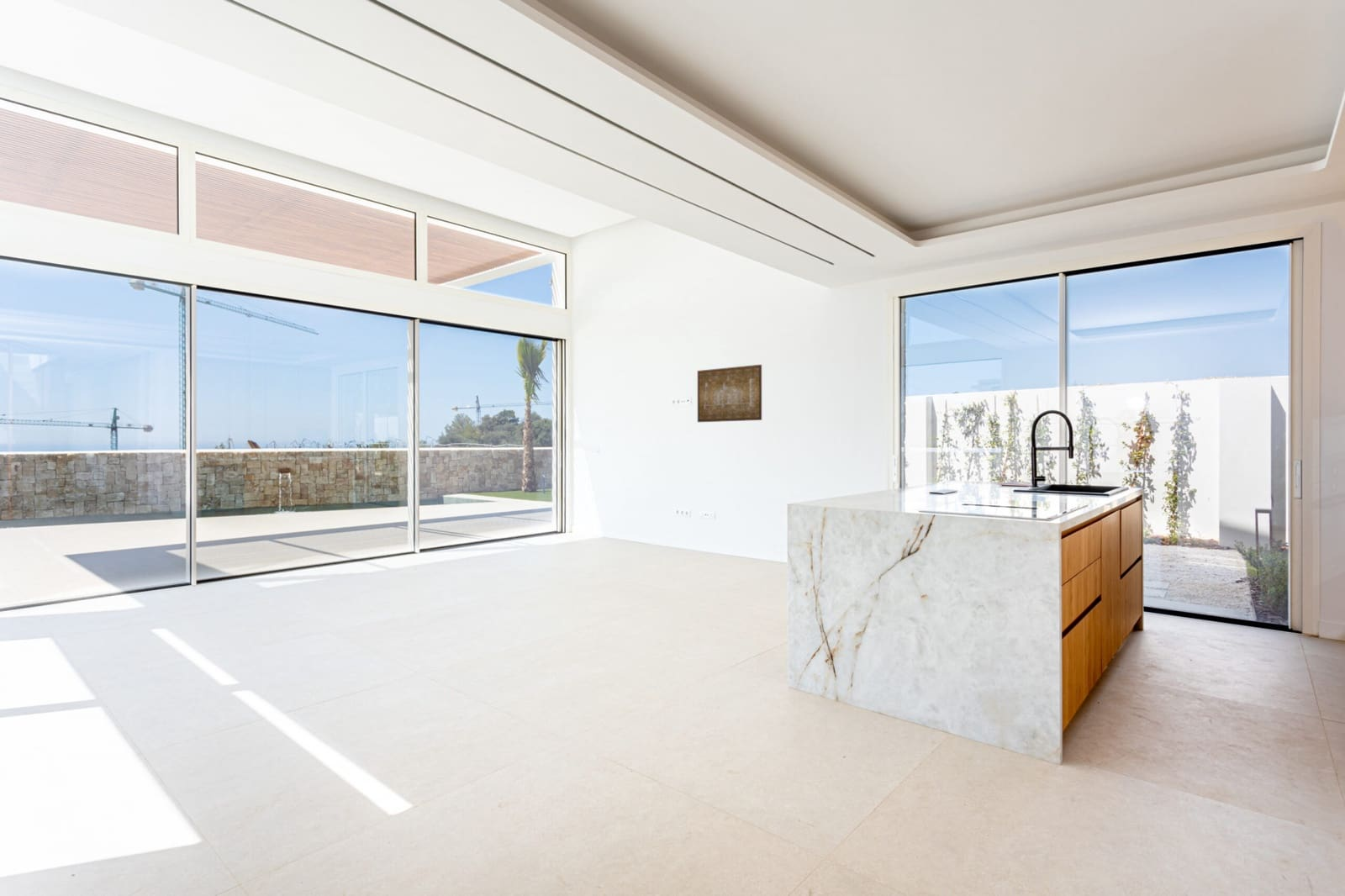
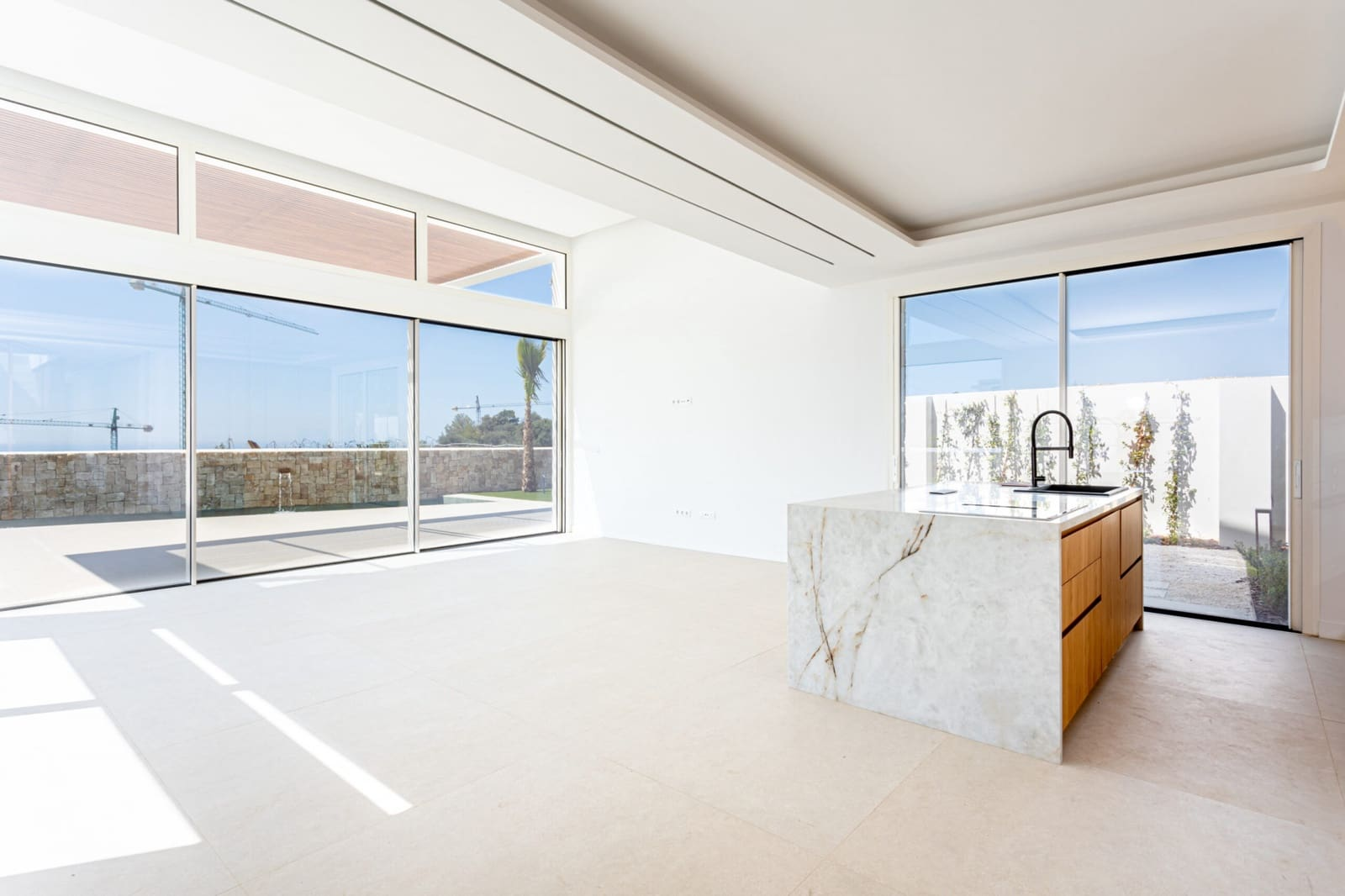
- wall art [697,364,762,423]
